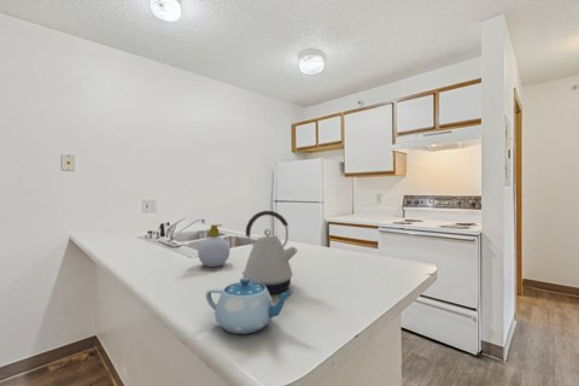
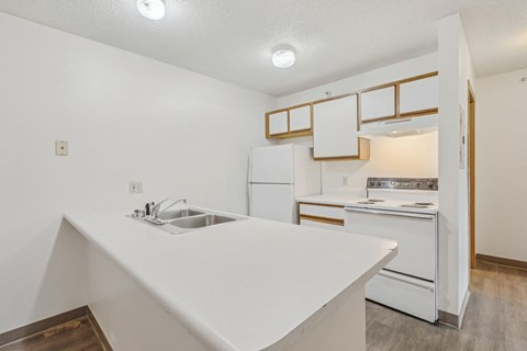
- soap bottle [197,223,232,268]
- chinaware [205,277,293,335]
- kettle [241,210,299,294]
